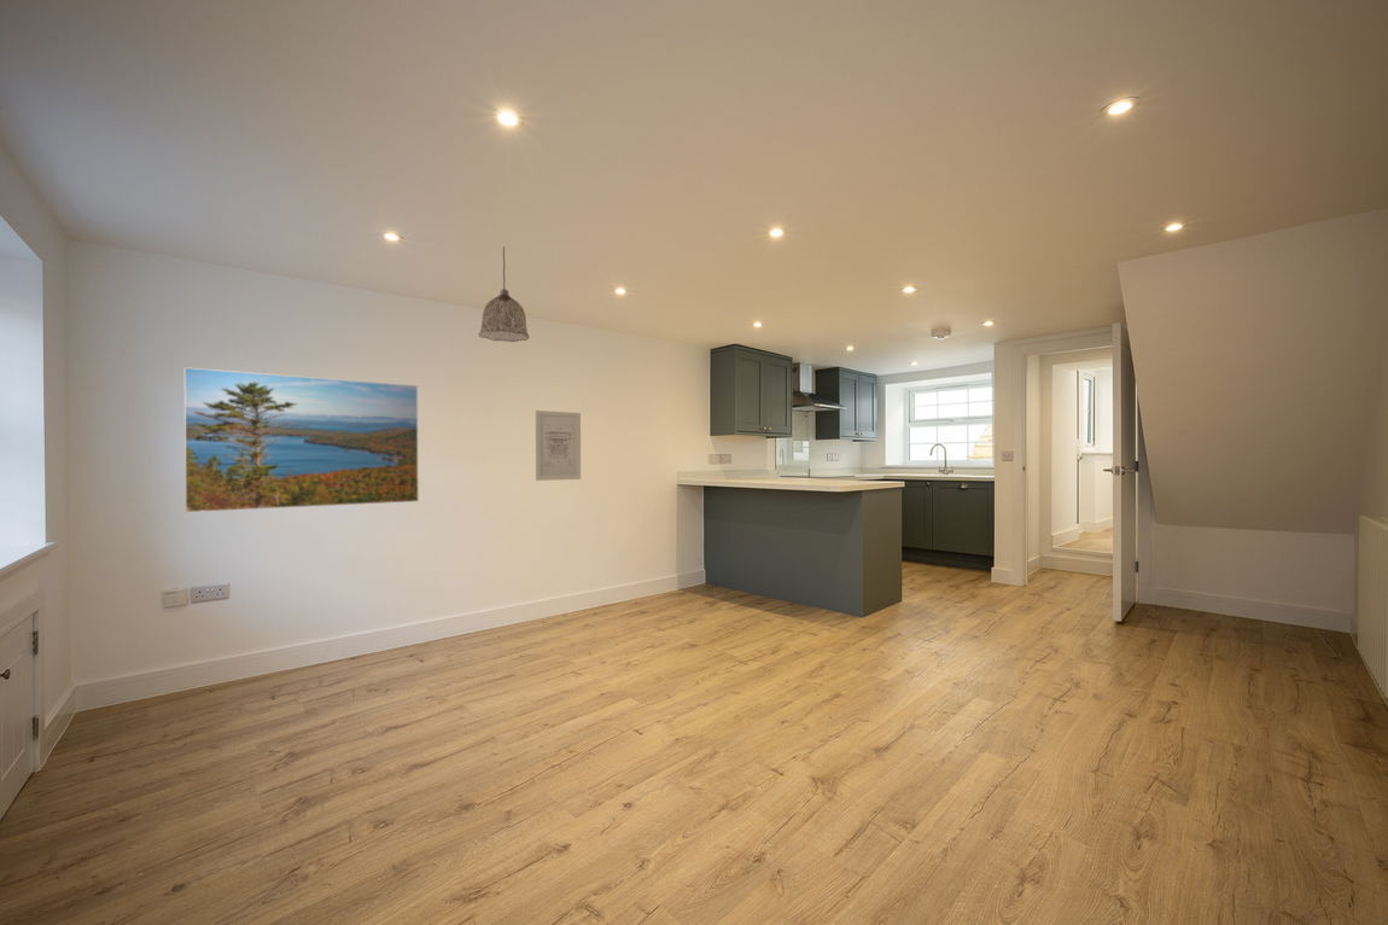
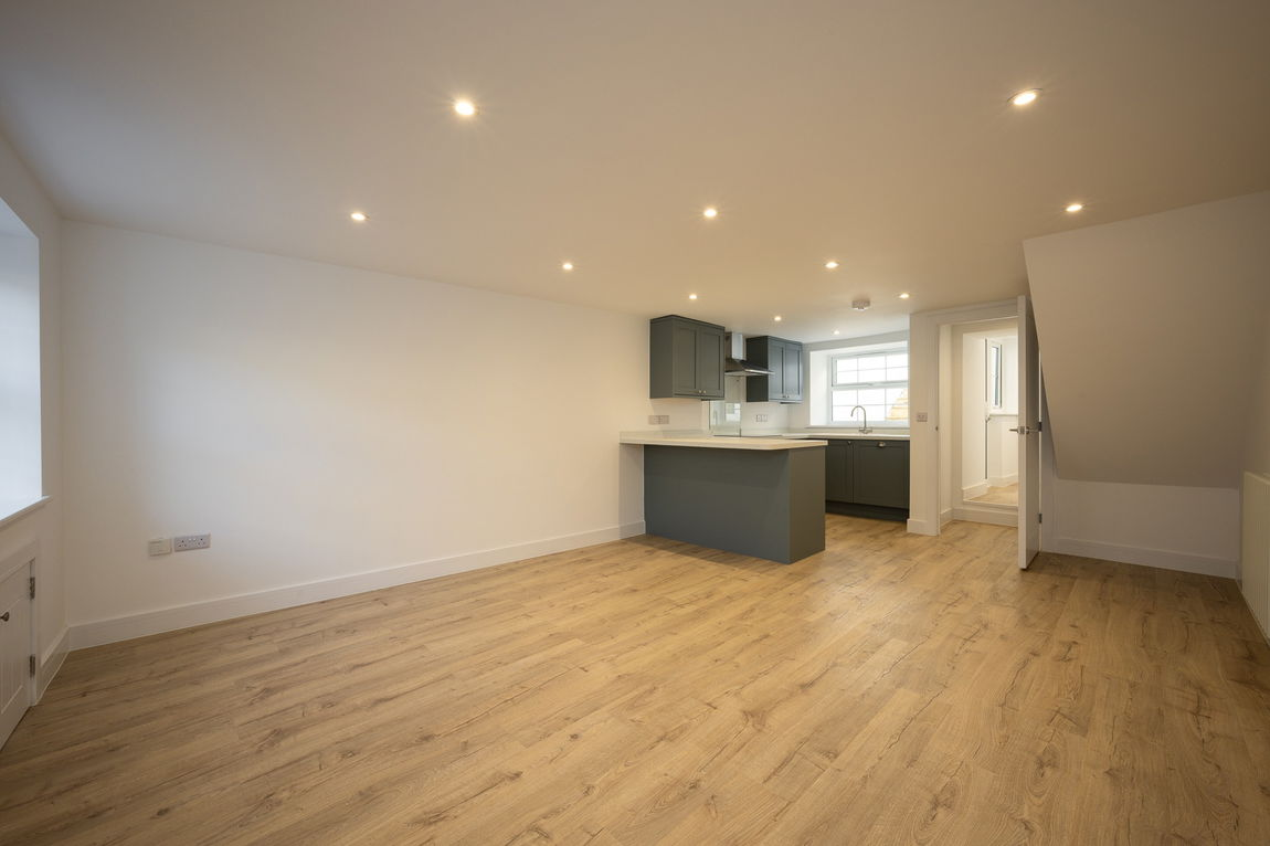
- wall art [535,409,582,482]
- pendant lamp [478,245,531,343]
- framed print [183,366,420,513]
